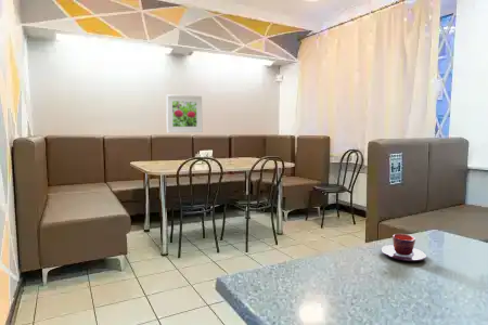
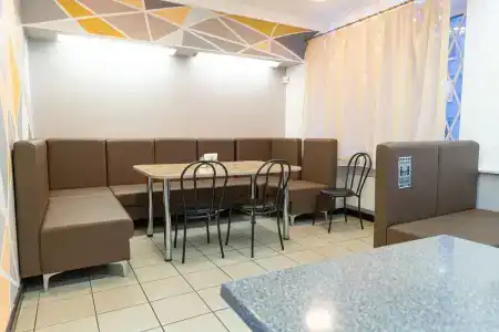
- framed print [165,93,204,133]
- teacup [380,233,427,262]
